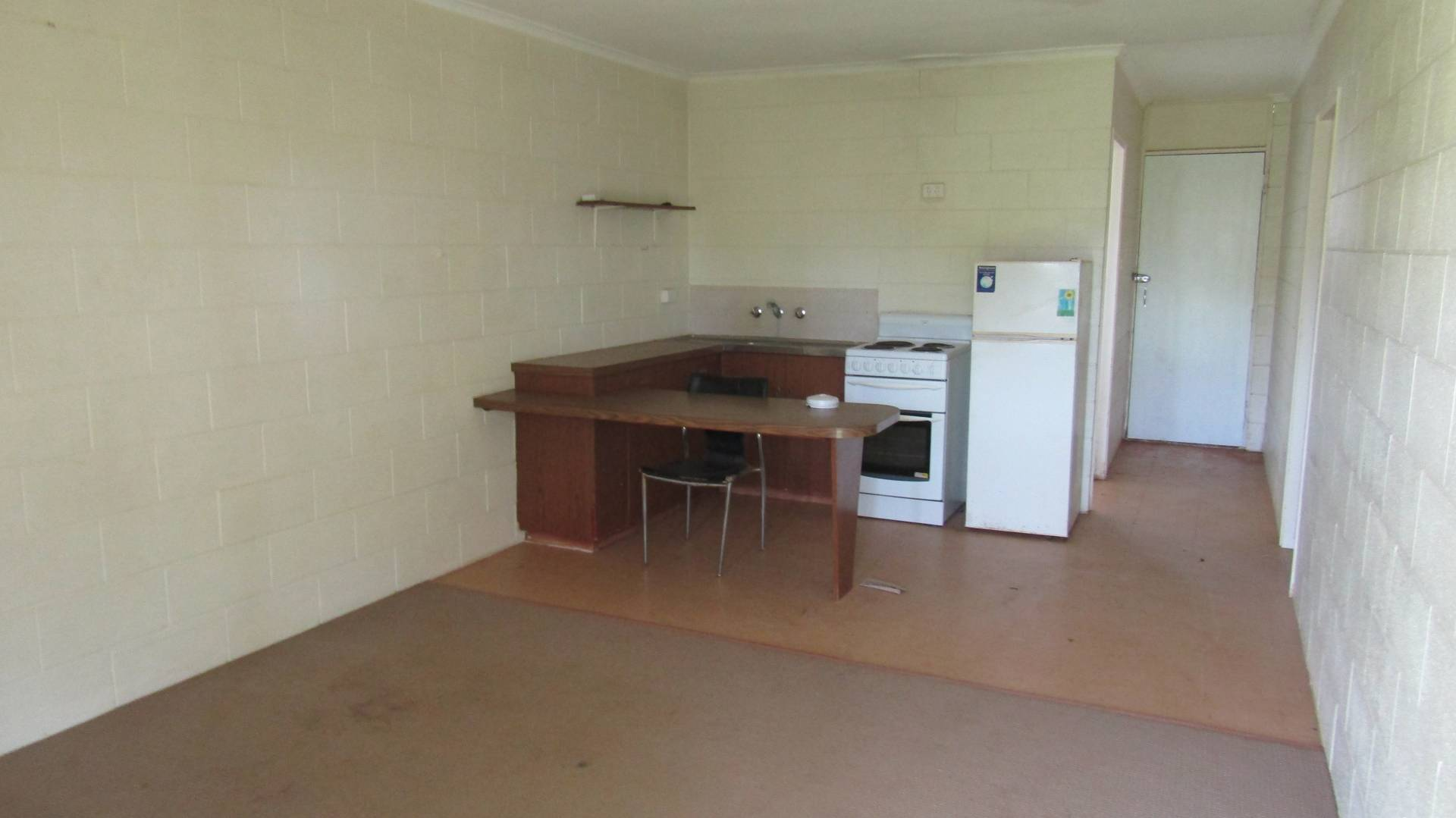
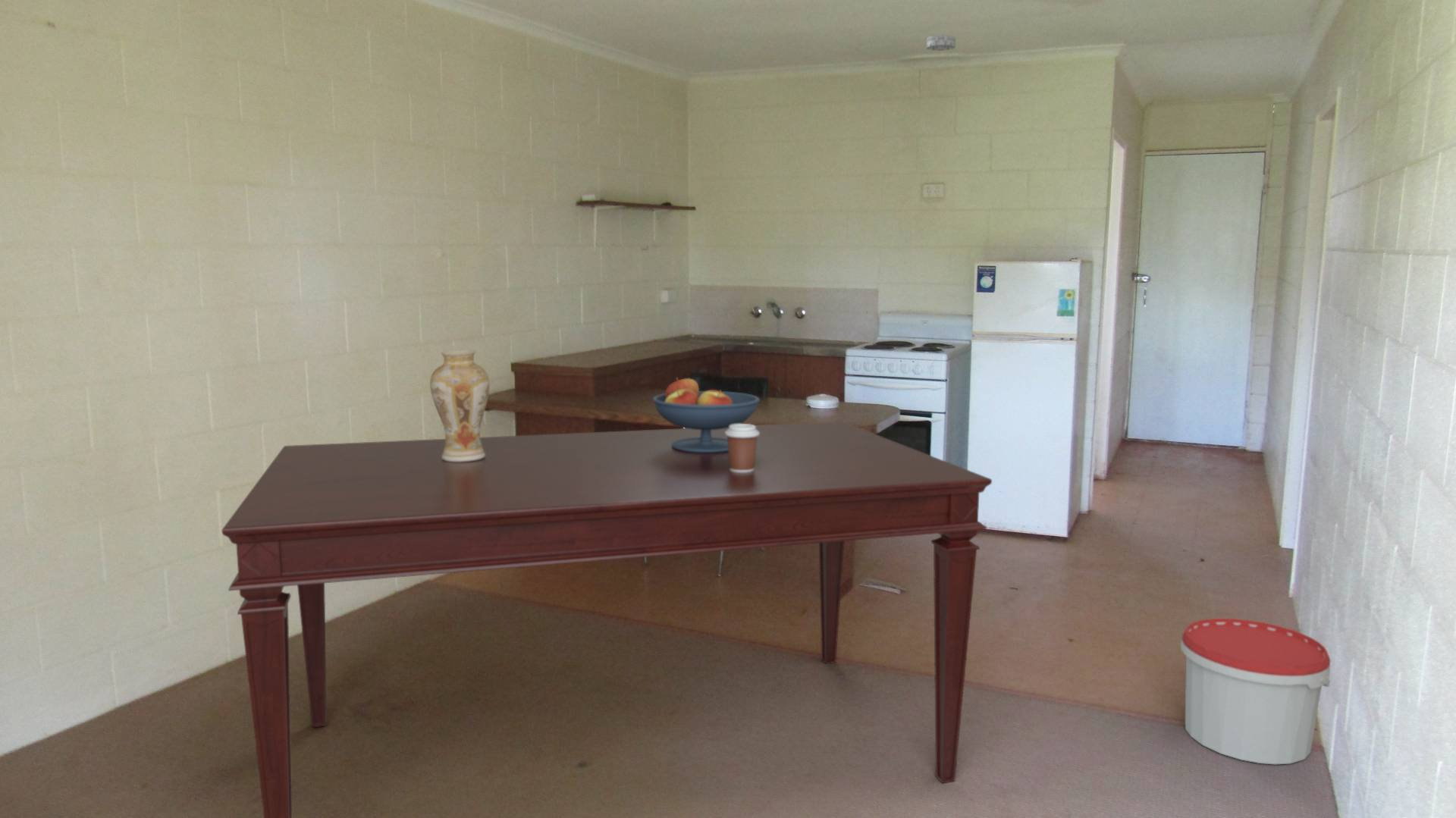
+ fruit bowl [652,377,761,453]
+ bucket [1180,618,1331,765]
+ dining table [221,421,993,818]
+ vase [429,349,491,462]
+ coffee cup [725,423,759,472]
+ smoke detector [926,33,956,52]
